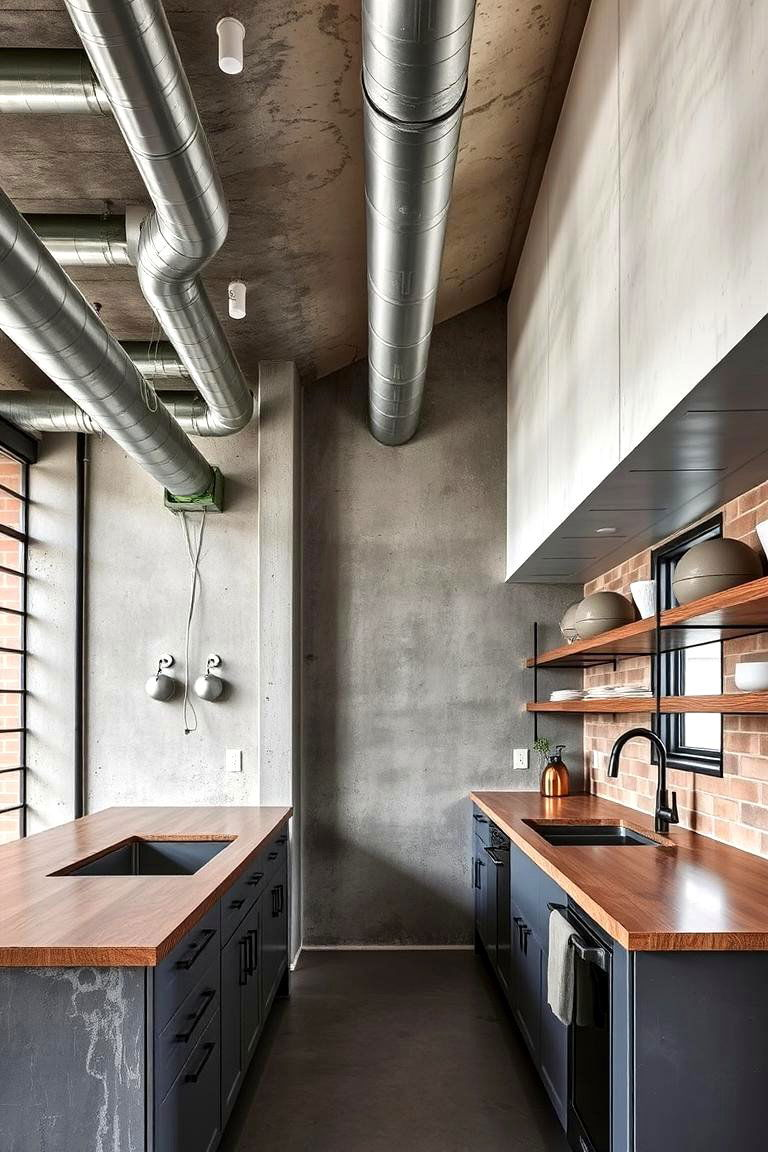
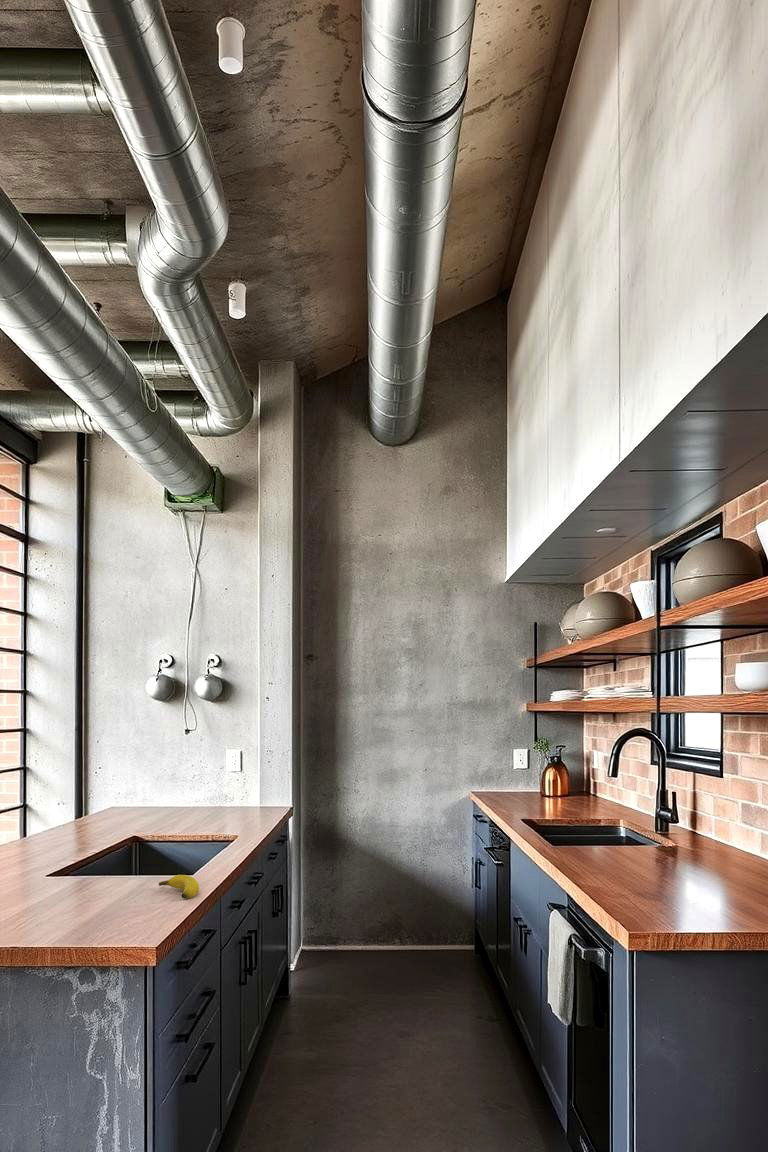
+ banana [158,874,200,900]
